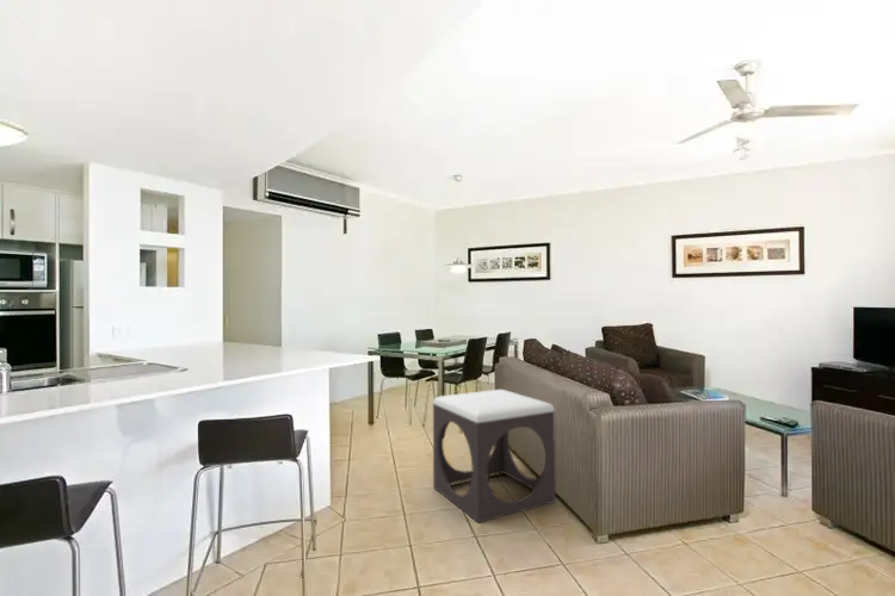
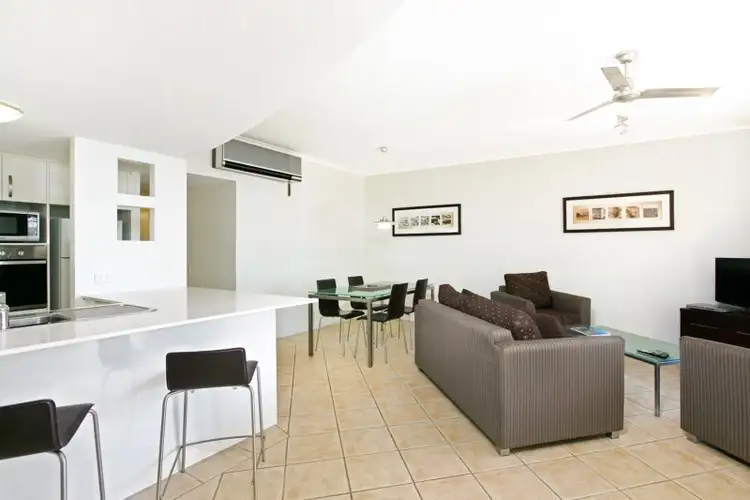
- footstool [432,389,557,523]
